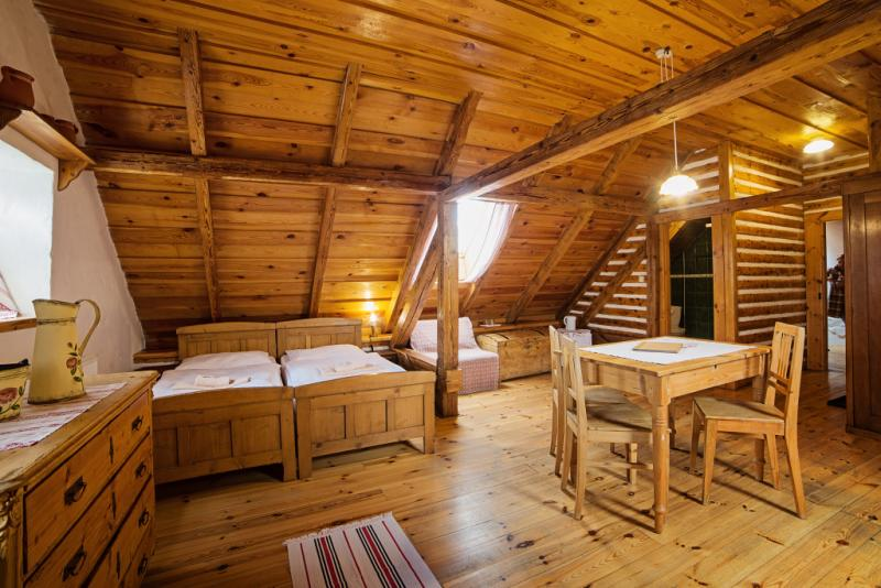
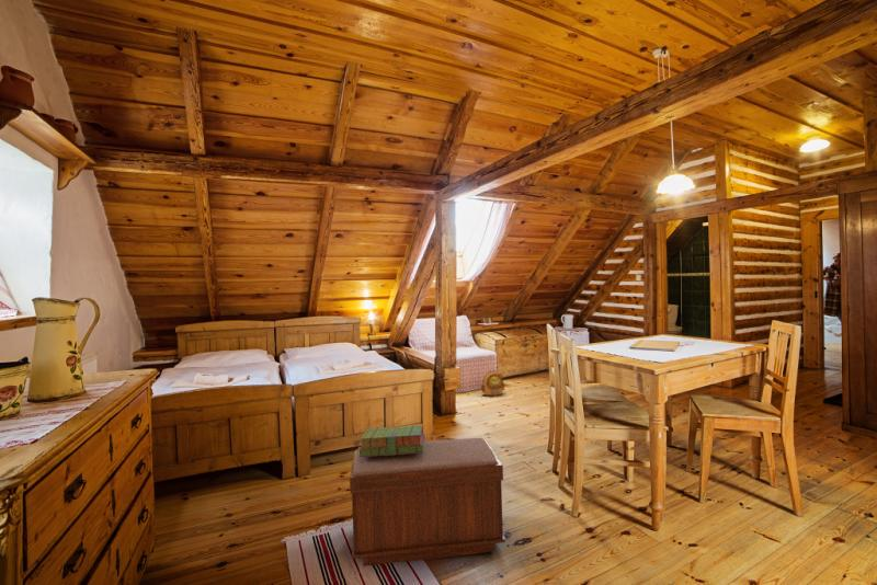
+ stack of books [357,424,426,457]
+ bench [349,437,506,567]
+ backpack [480,367,505,397]
